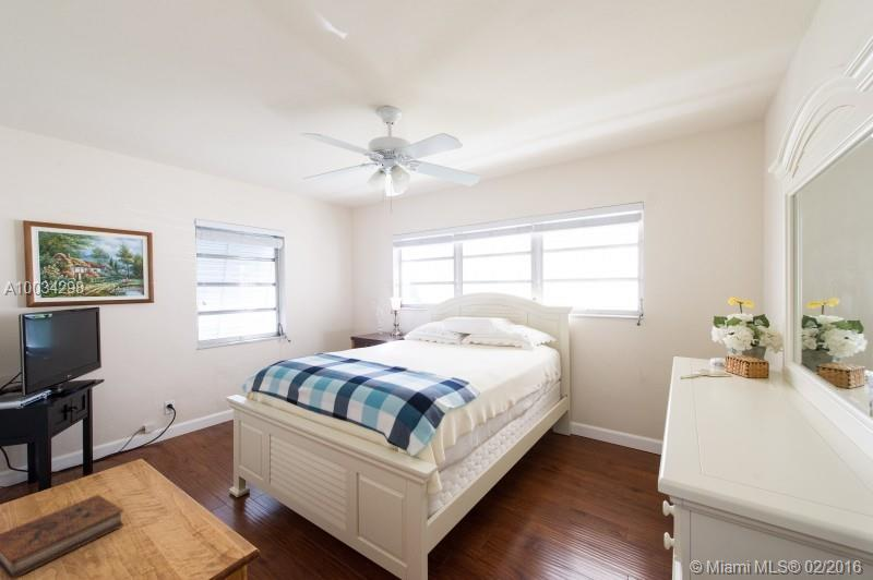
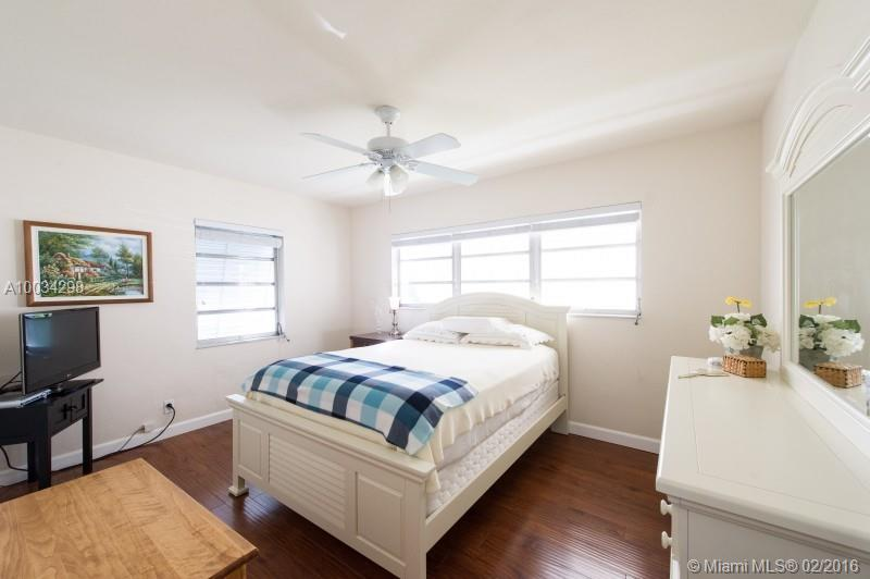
- book [0,494,124,580]
